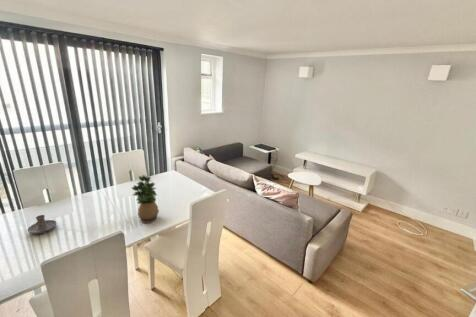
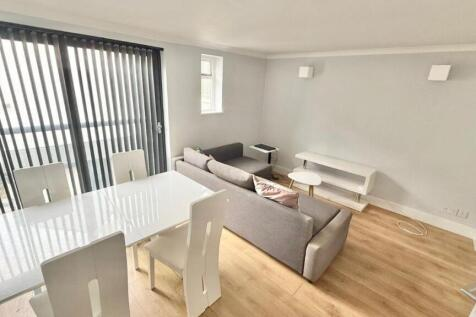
- potted plant [131,174,160,224]
- candle holder [27,214,57,235]
